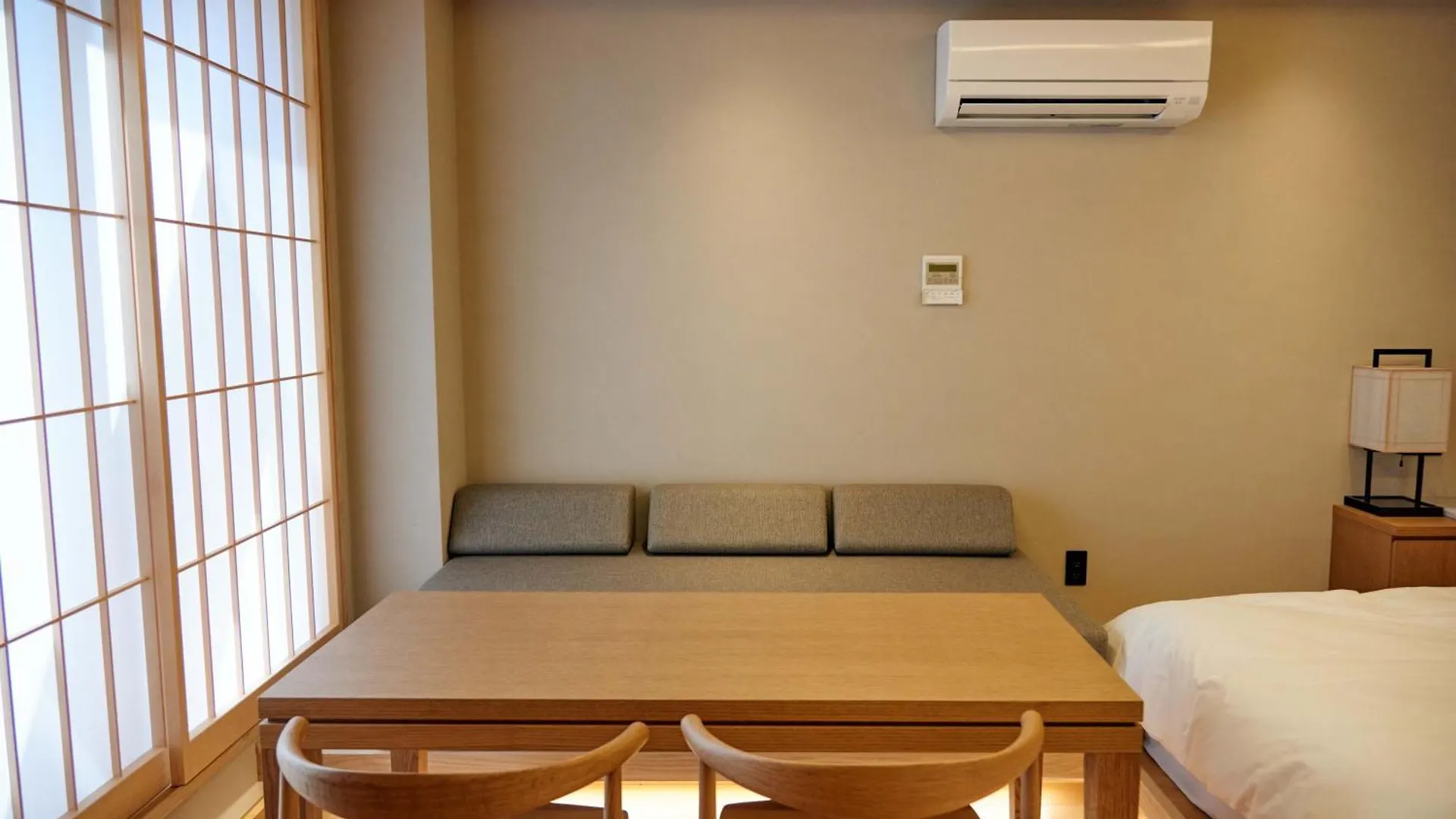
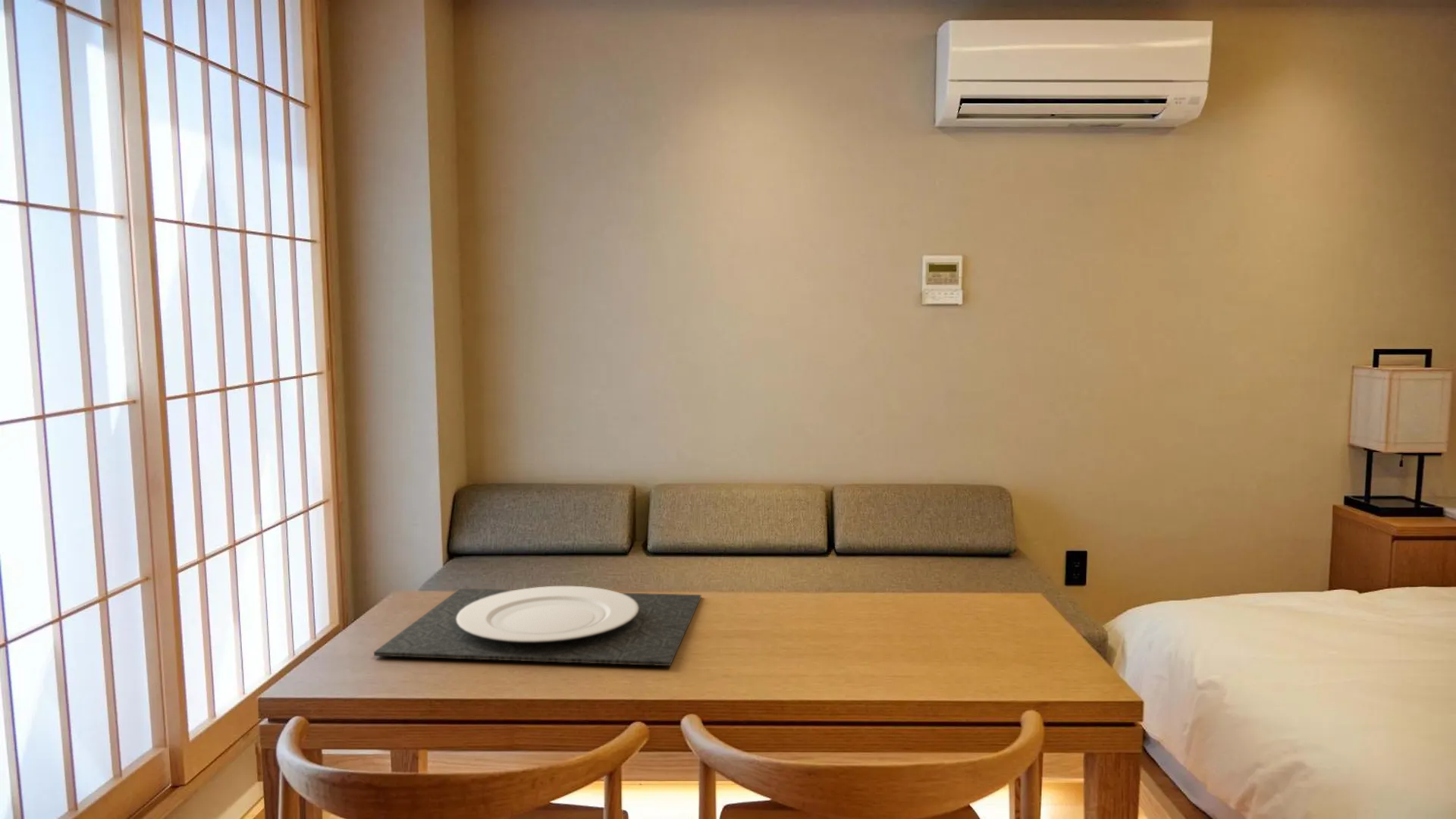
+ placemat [373,585,701,667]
